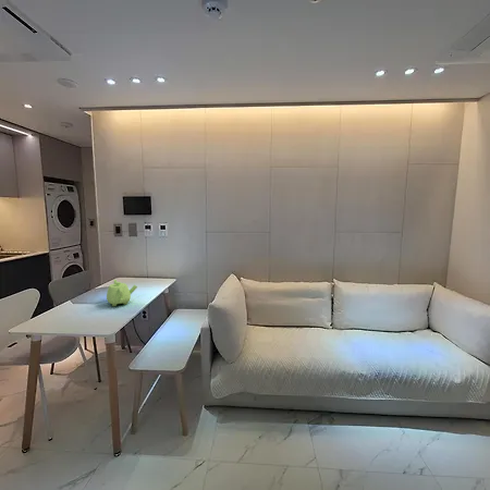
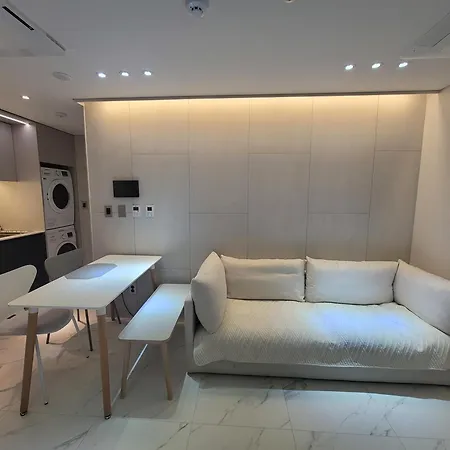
- teapot [106,279,138,307]
